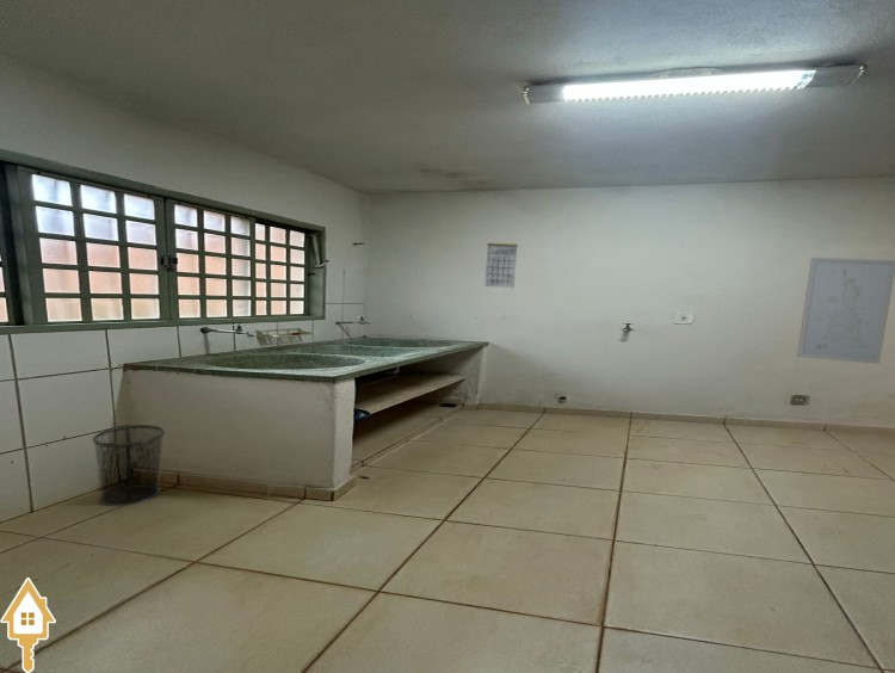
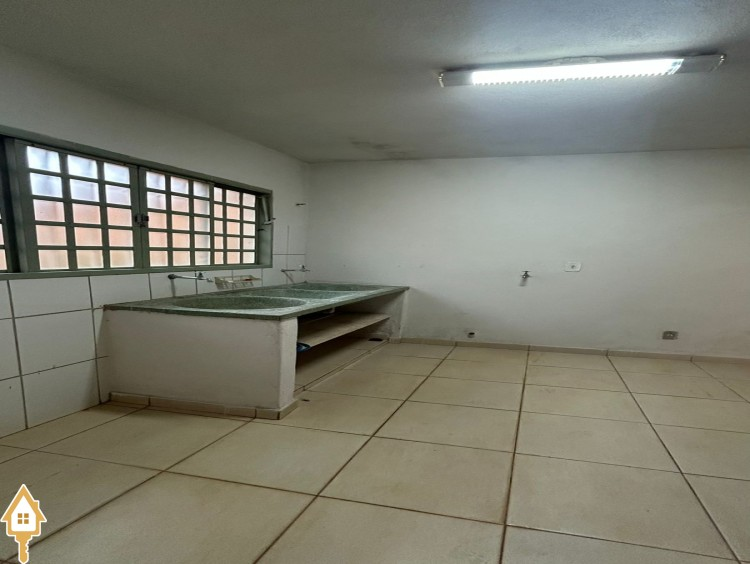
- waste bin [91,424,166,507]
- wall art [796,257,895,365]
- calendar [483,237,519,289]
